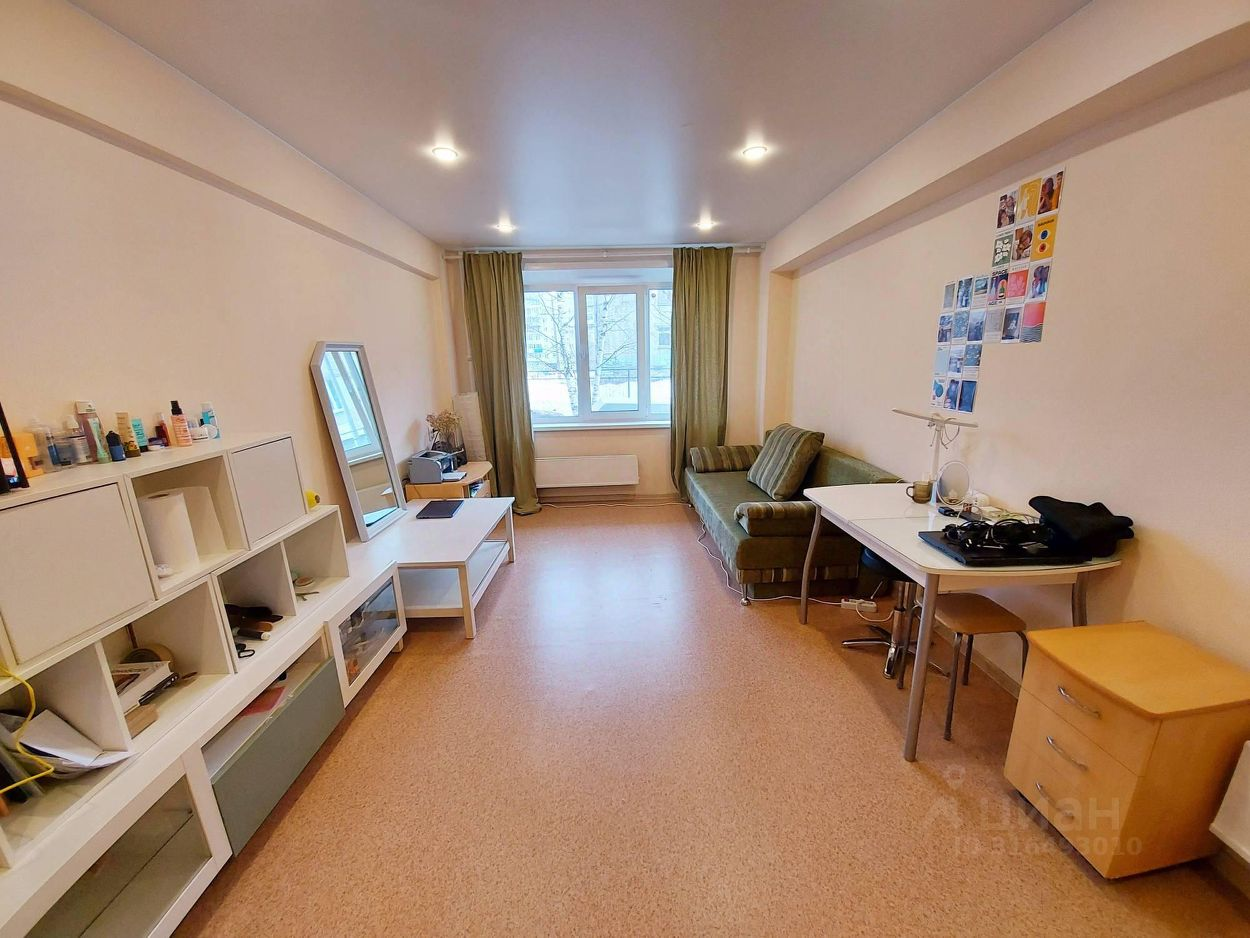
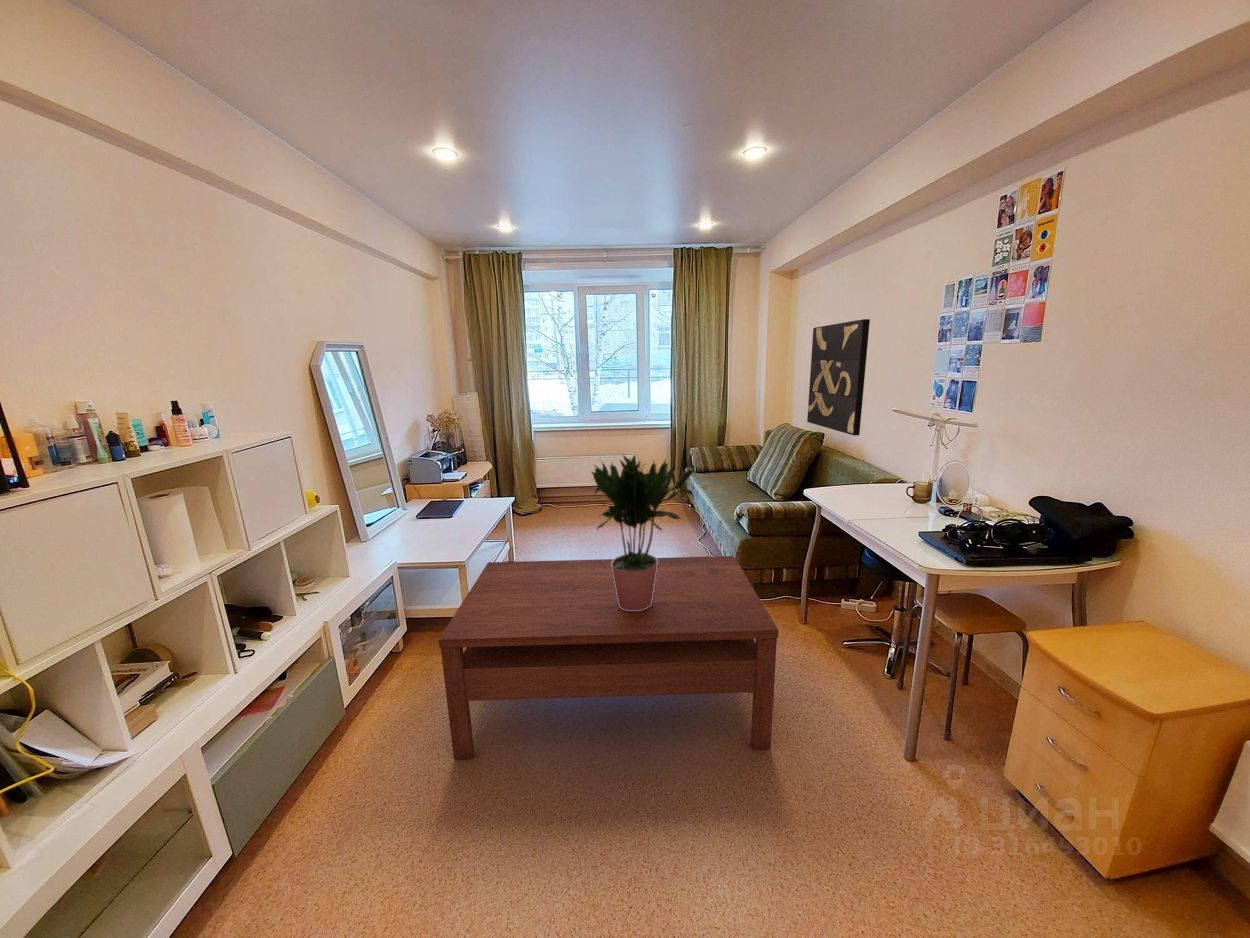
+ coffee table [437,555,780,760]
+ potted plant [590,454,696,611]
+ wall art [806,318,871,436]
